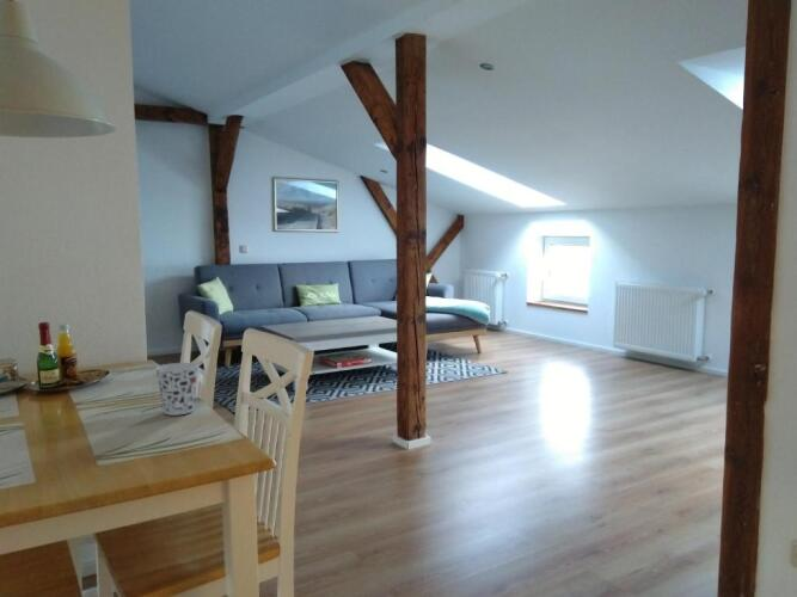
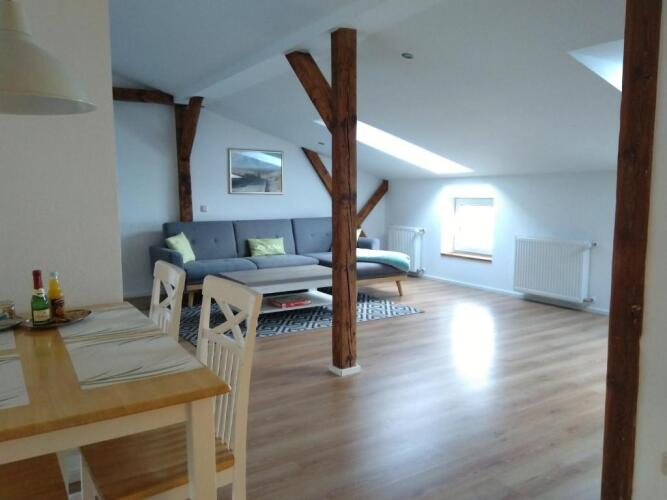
- cup [154,362,200,417]
